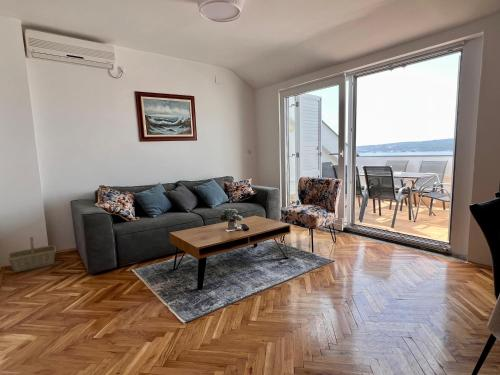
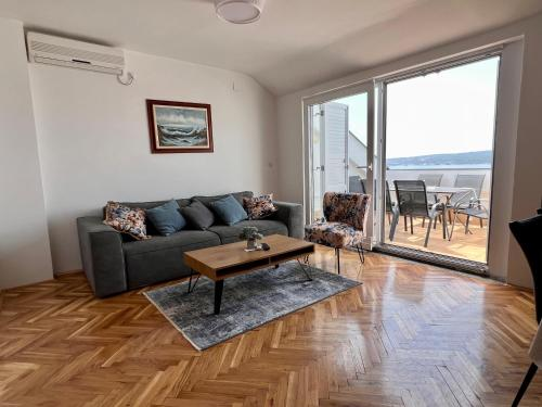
- basket [7,236,57,273]
